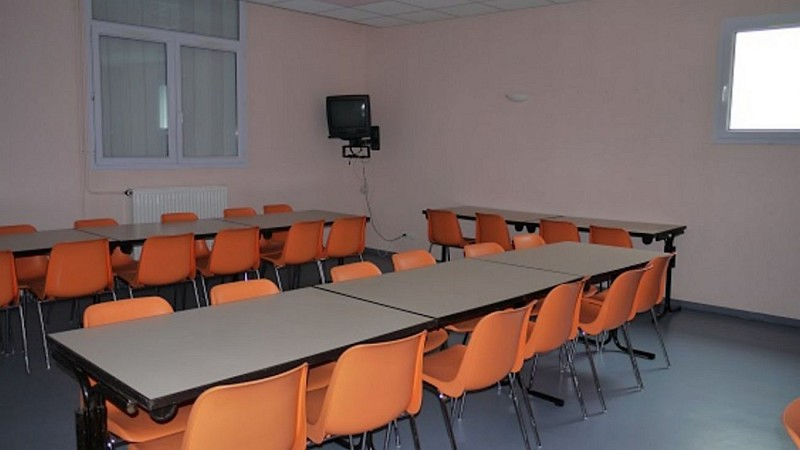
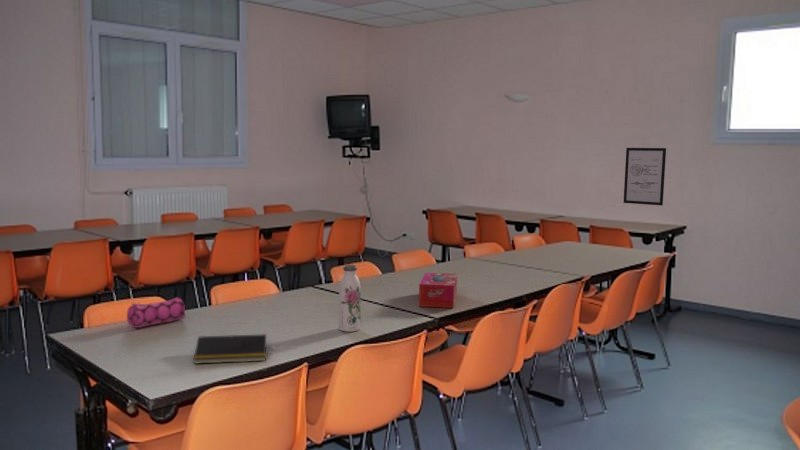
+ notepad [193,333,267,365]
+ pencil case [126,297,186,329]
+ wall art [623,147,667,206]
+ water bottle [338,264,362,333]
+ tissue box [418,272,458,309]
